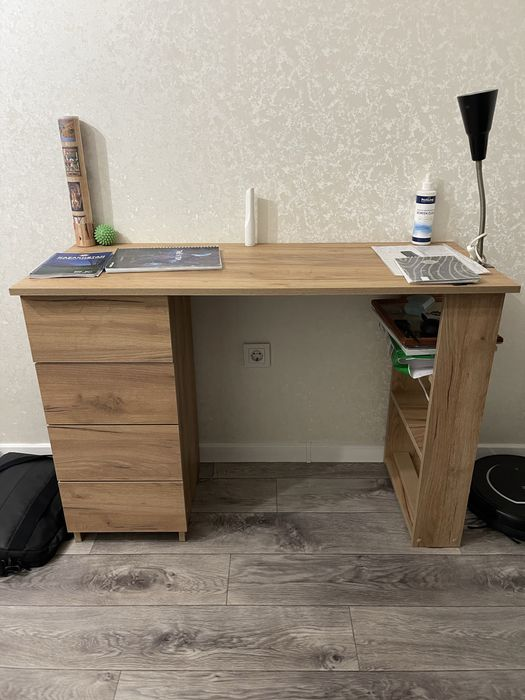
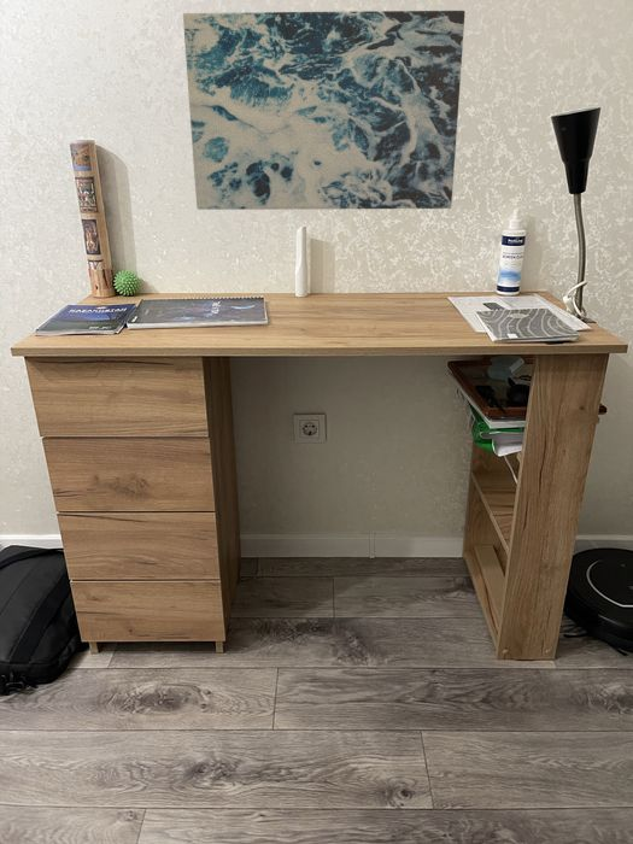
+ wall art [182,10,467,211]
